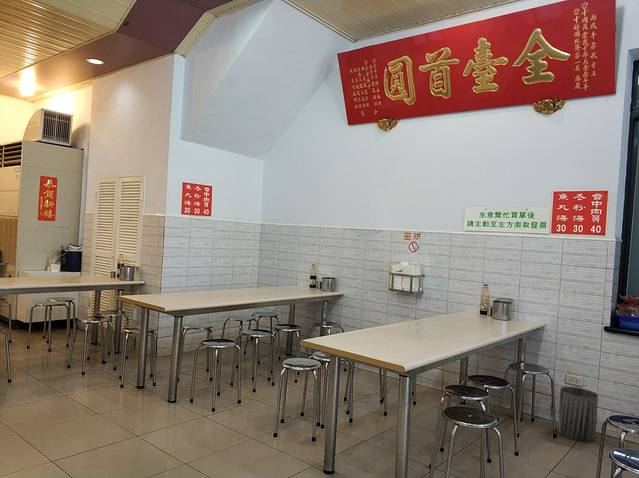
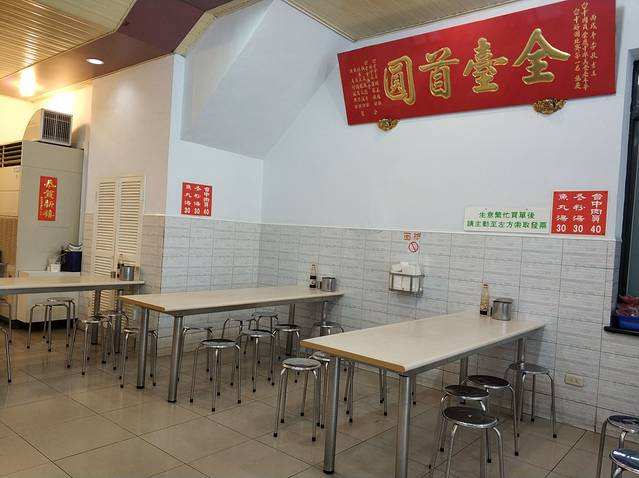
- trash can [557,386,599,443]
